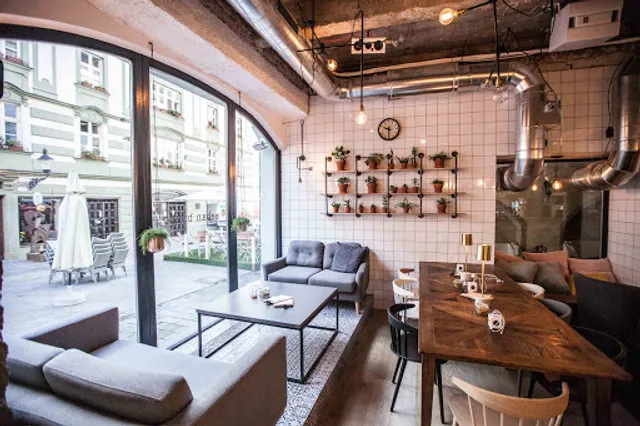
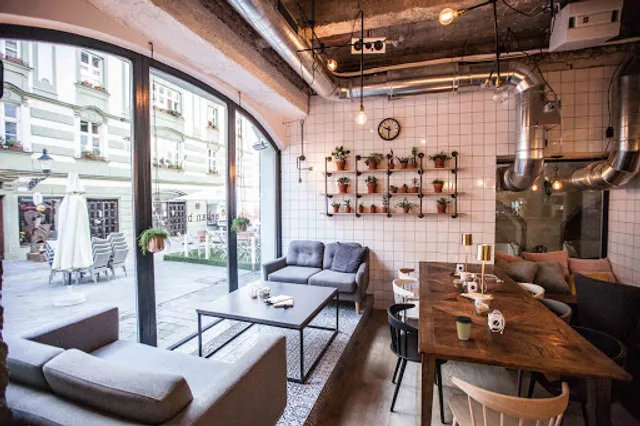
+ coffee cup [454,315,473,341]
